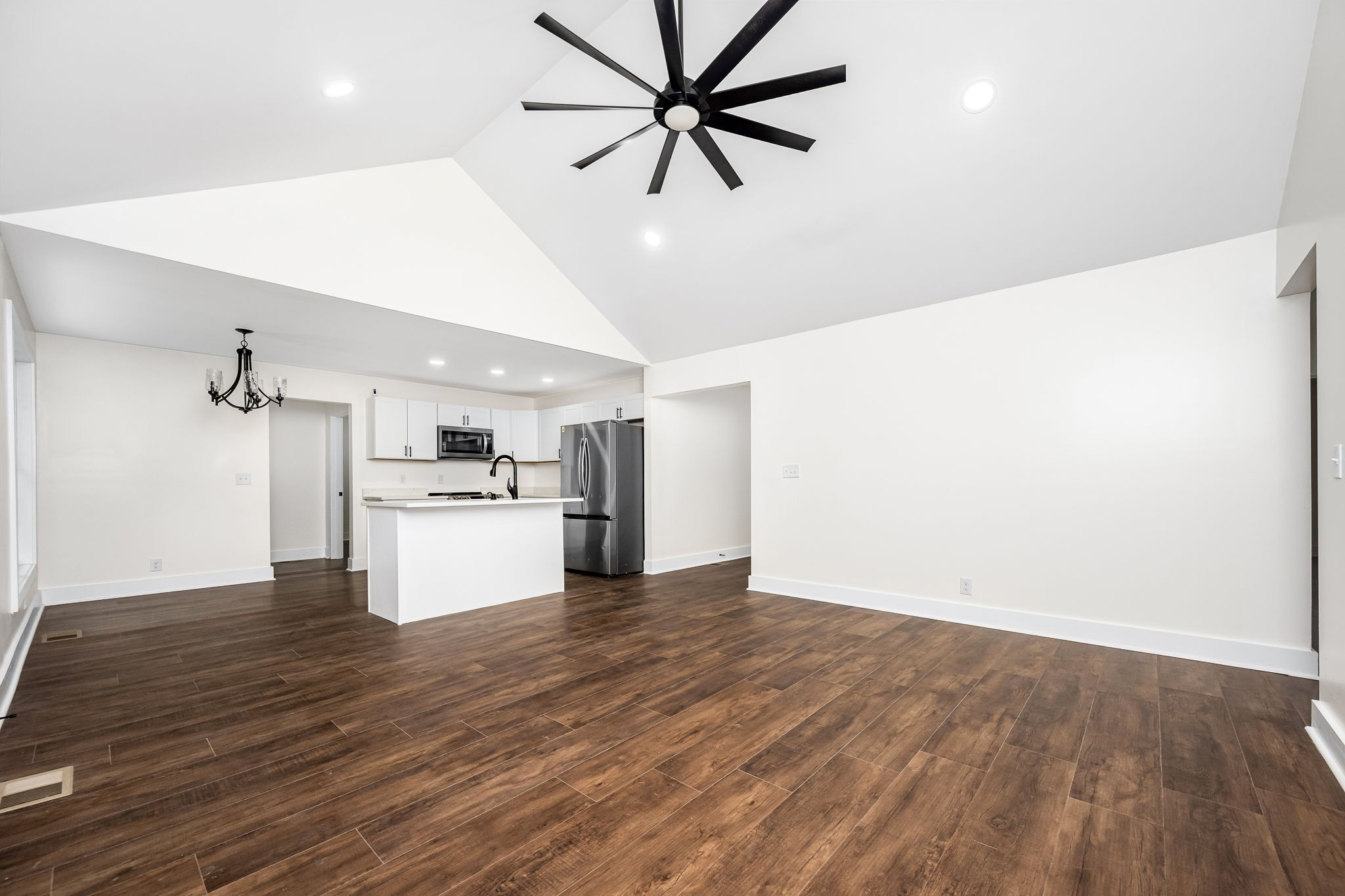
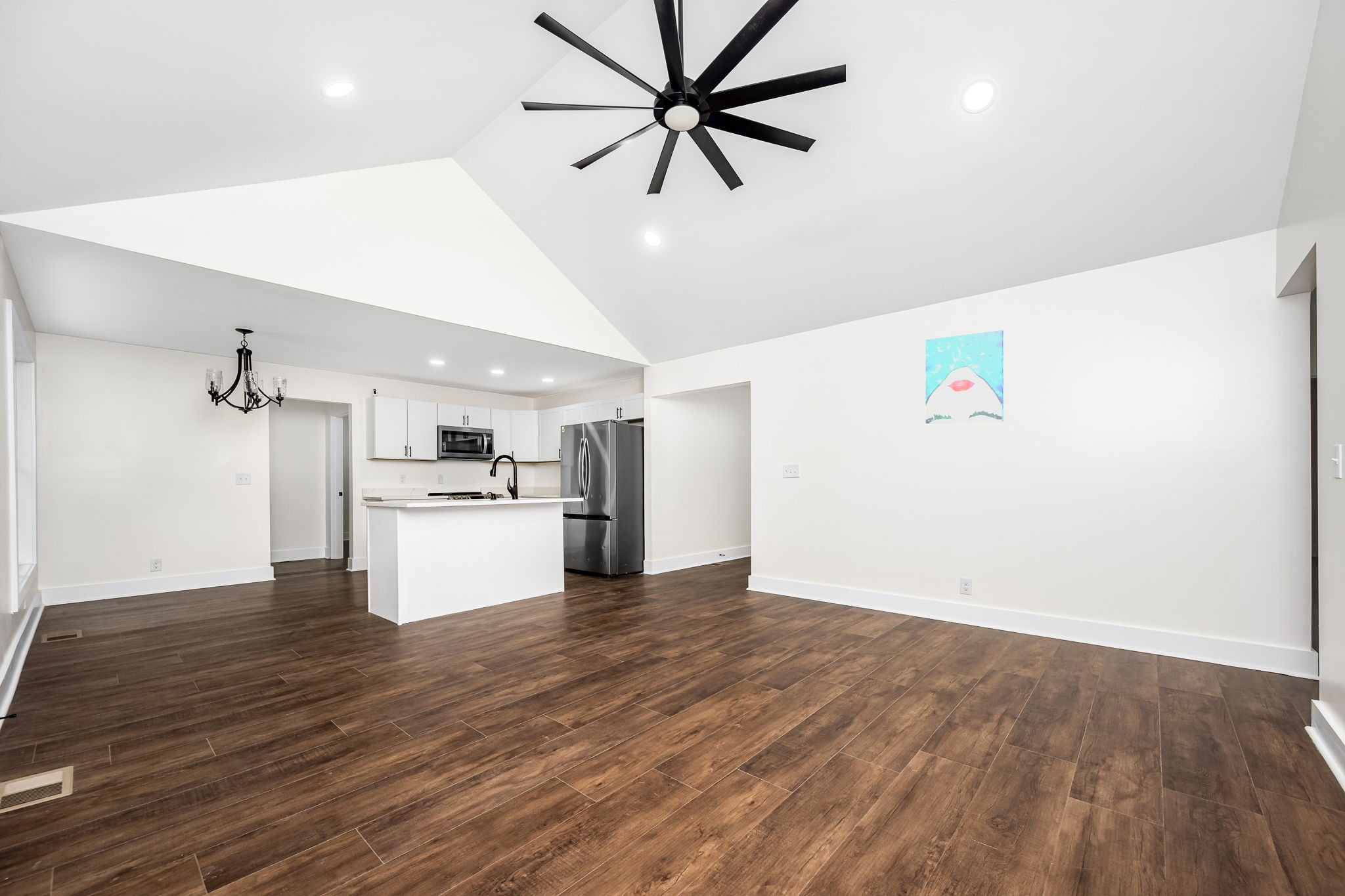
+ wall art [925,330,1004,424]
